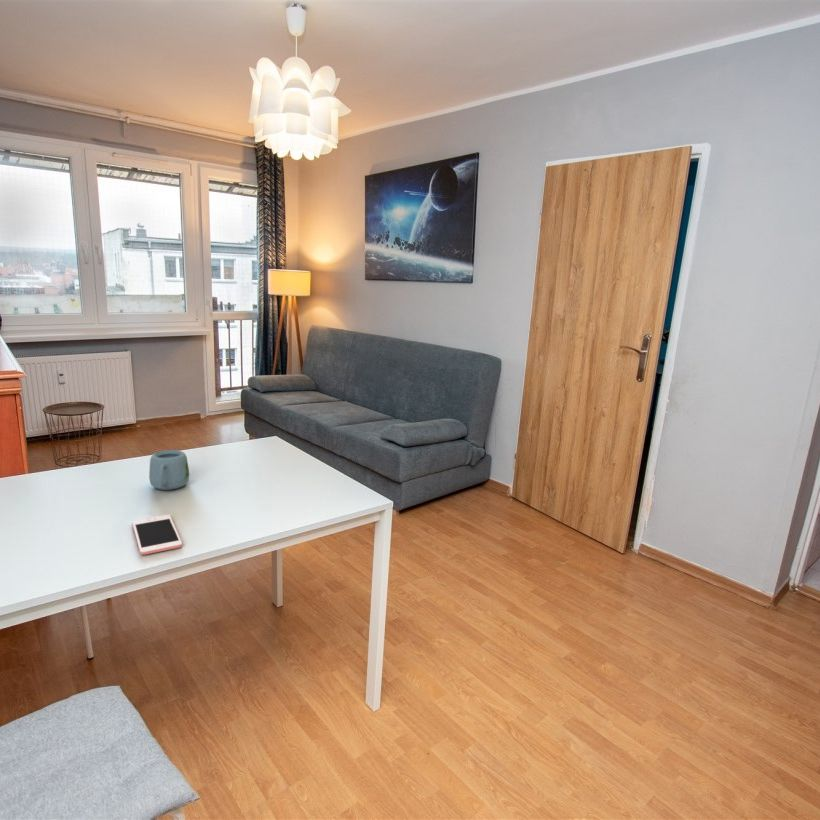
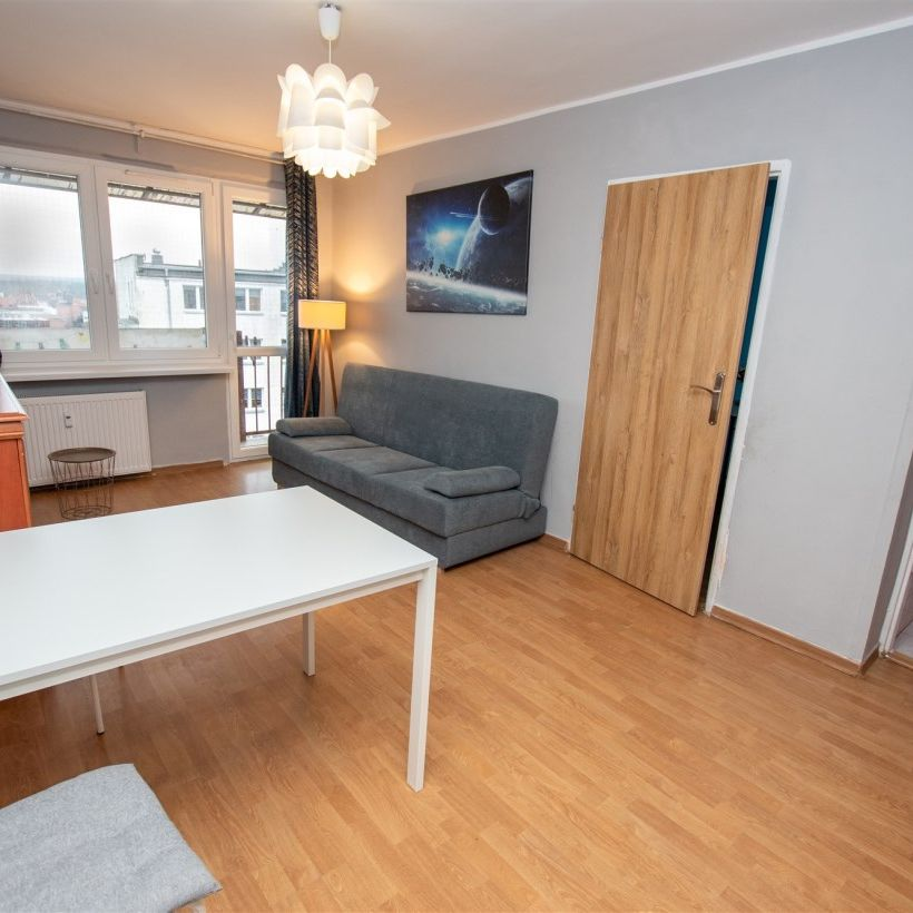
- mug [148,449,190,491]
- cell phone [131,514,183,556]
